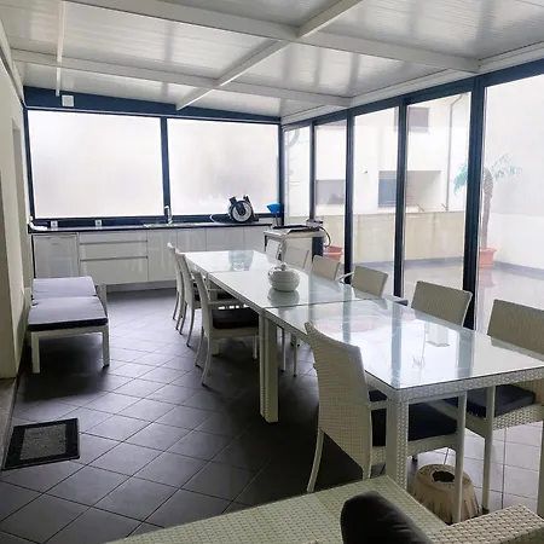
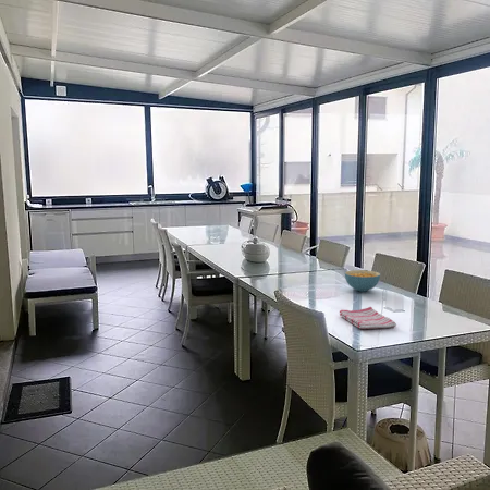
+ cereal bowl [344,269,381,293]
+ dish towel [339,306,397,330]
